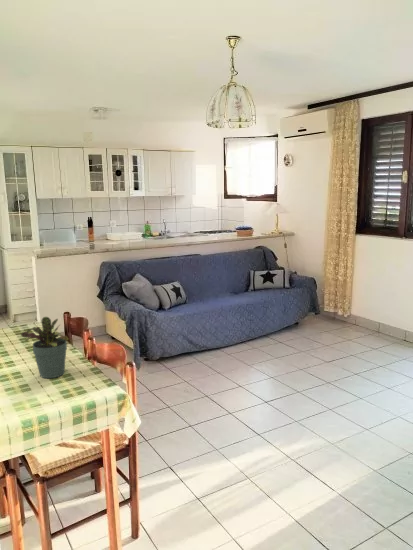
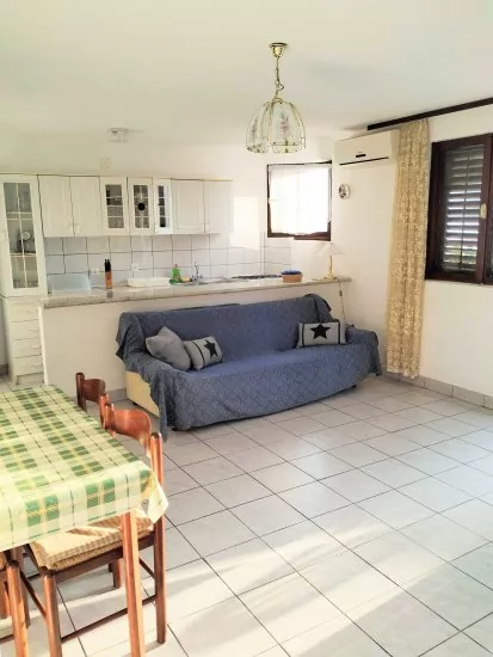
- potted plant [20,316,70,379]
